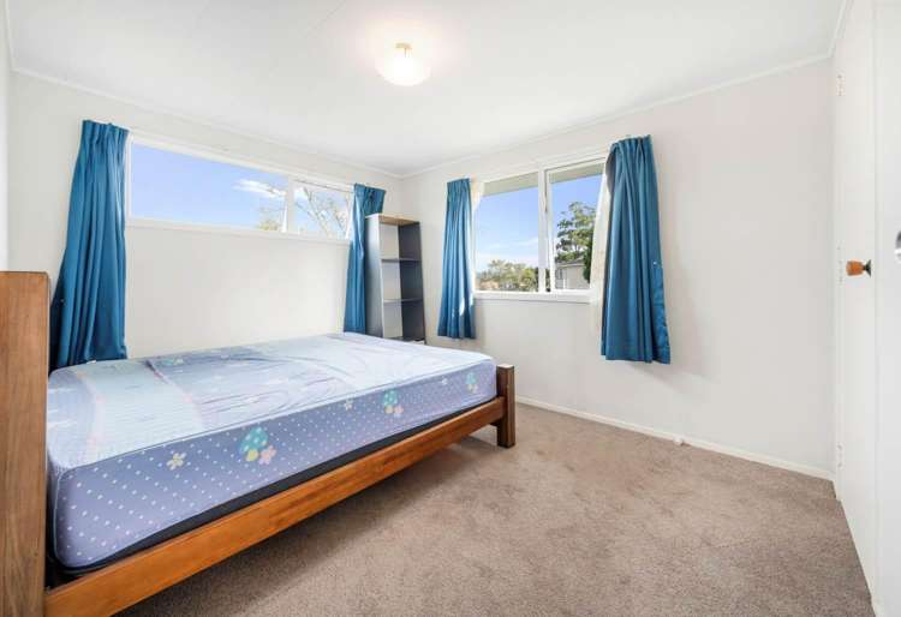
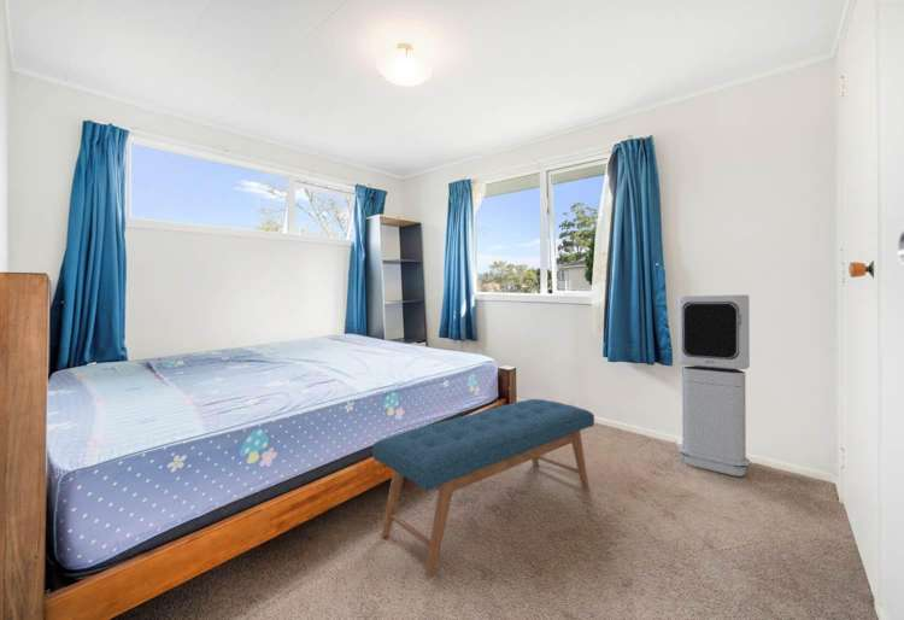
+ bench [371,398,595,577]
+ air purifier [677,294,751,478]
